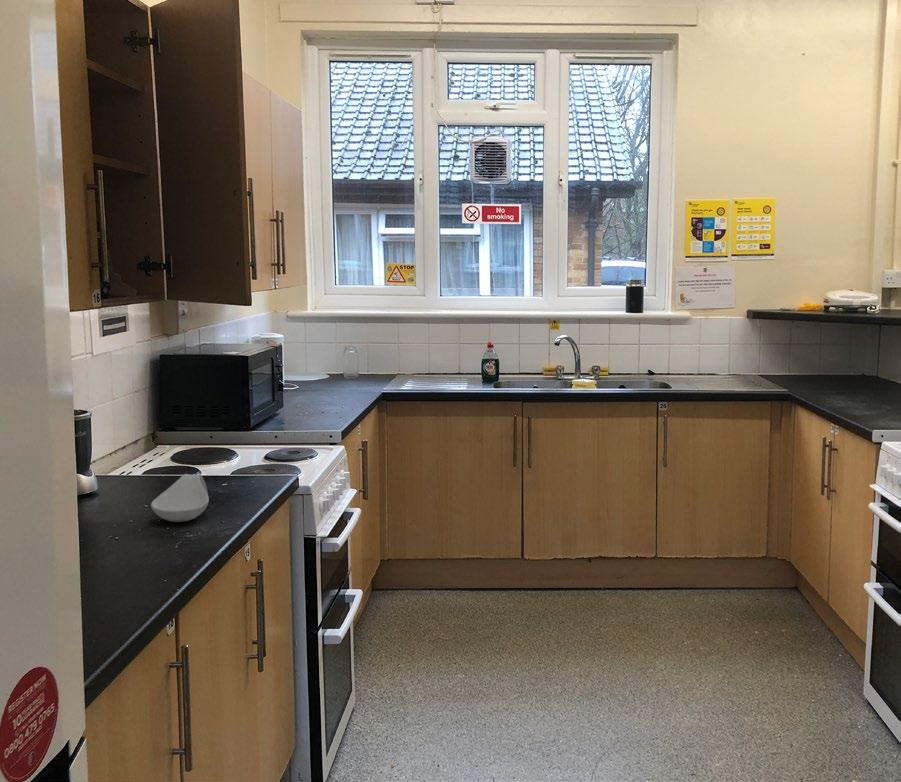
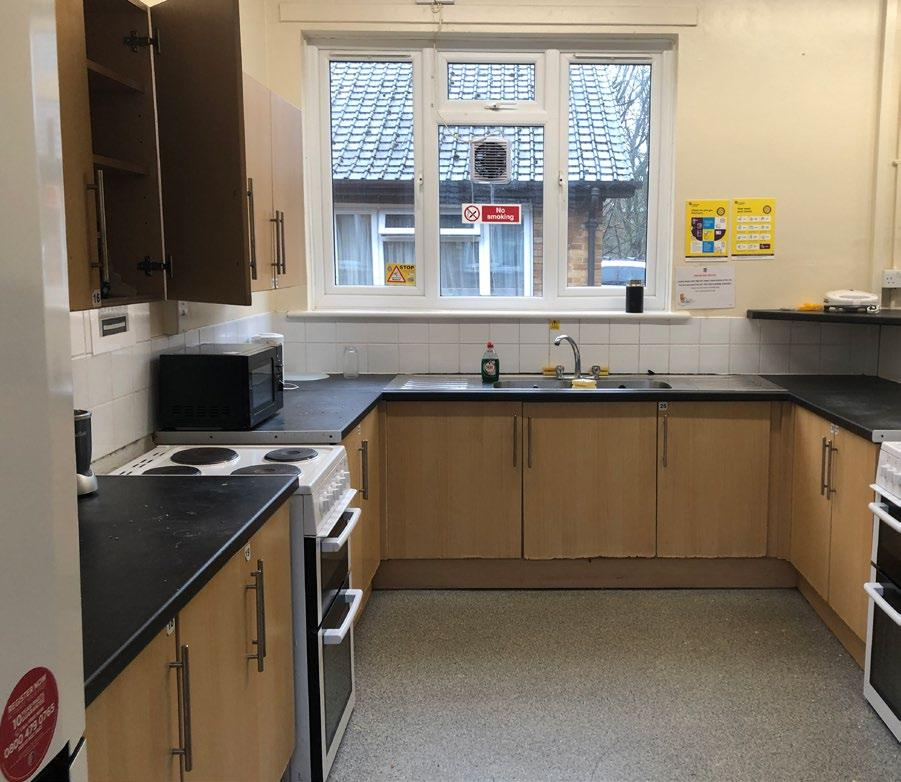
- spoon rest [150,473,210,523]
